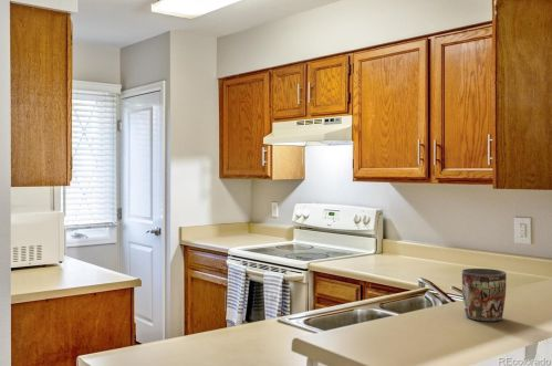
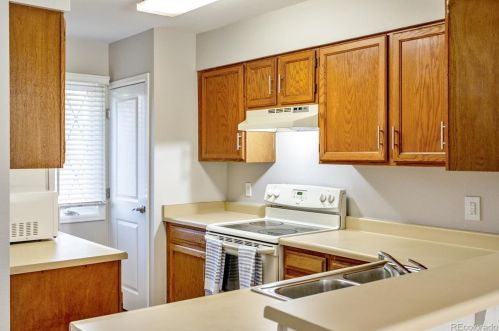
- mug [461,268,508,322]
